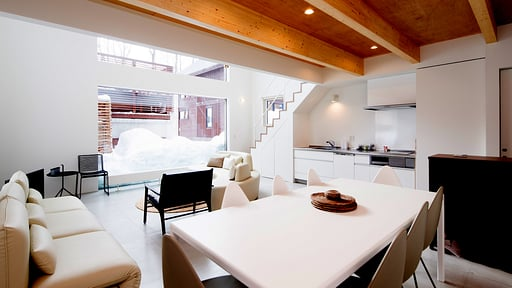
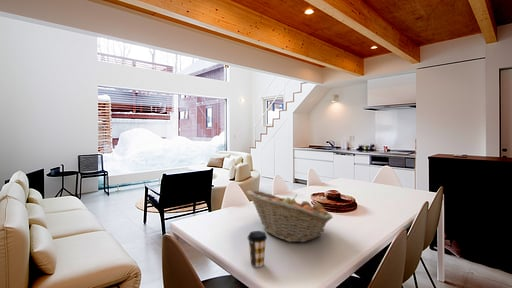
+ fruit basket [246,189,334,243]
+ coffee cup [247,230,268,268]
